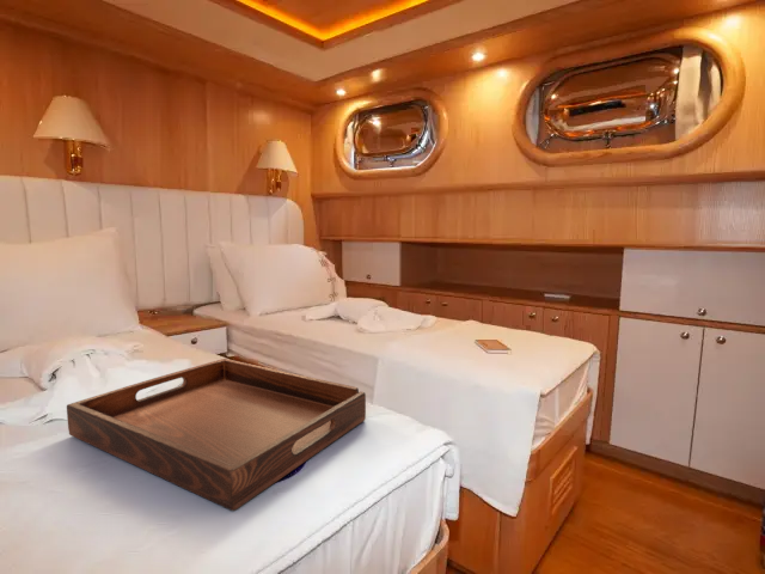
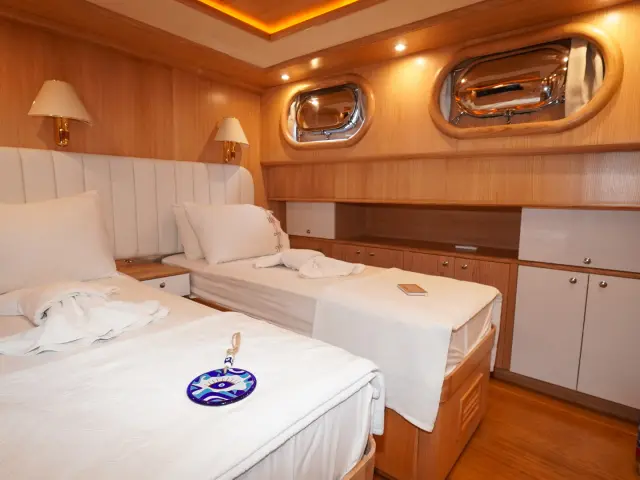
- serving tray [66,358,367,512]
